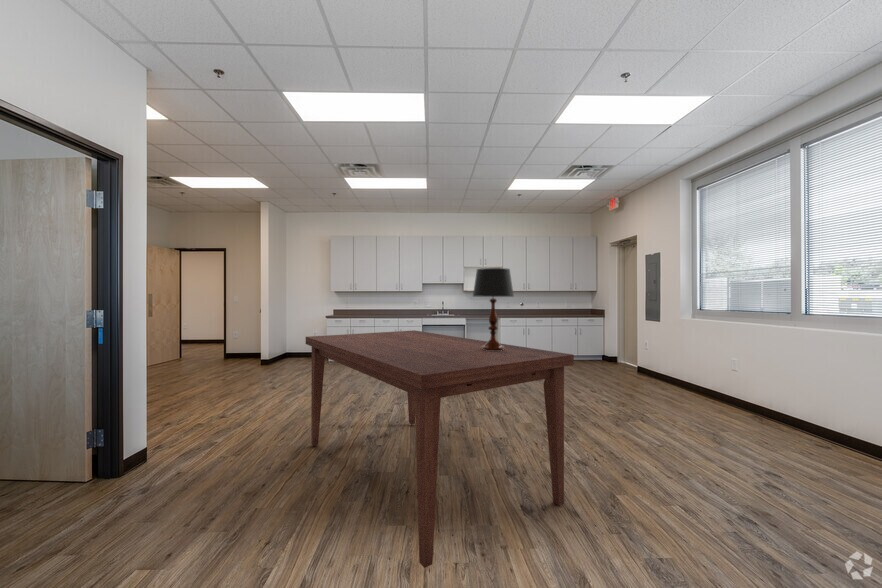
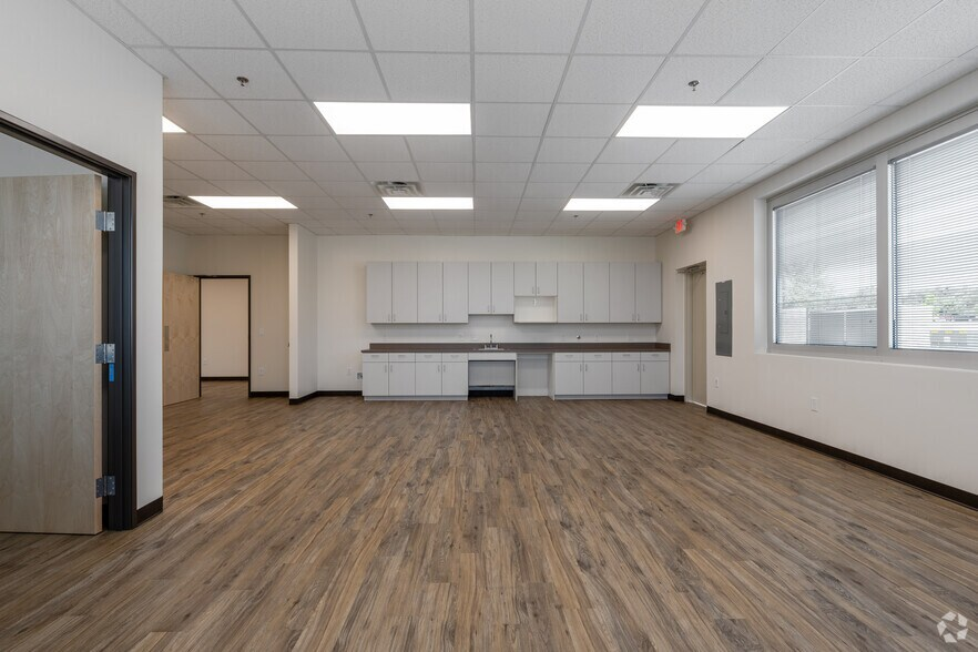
- dining table [305,329,575,569]
- table lamp [472,267,515,351]
